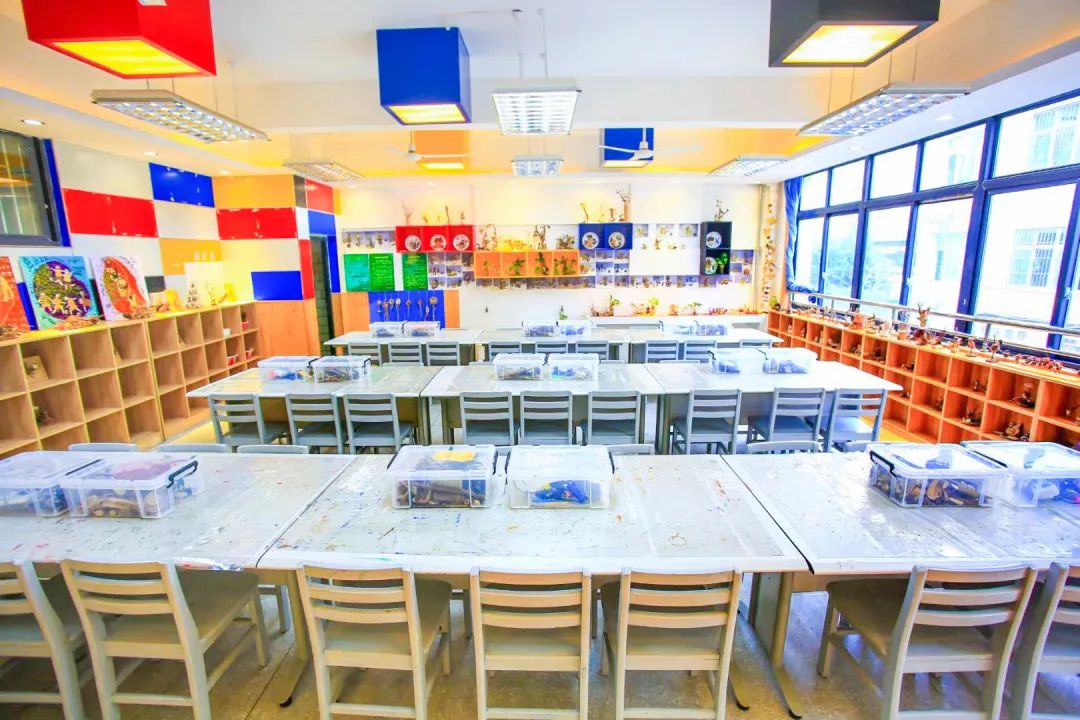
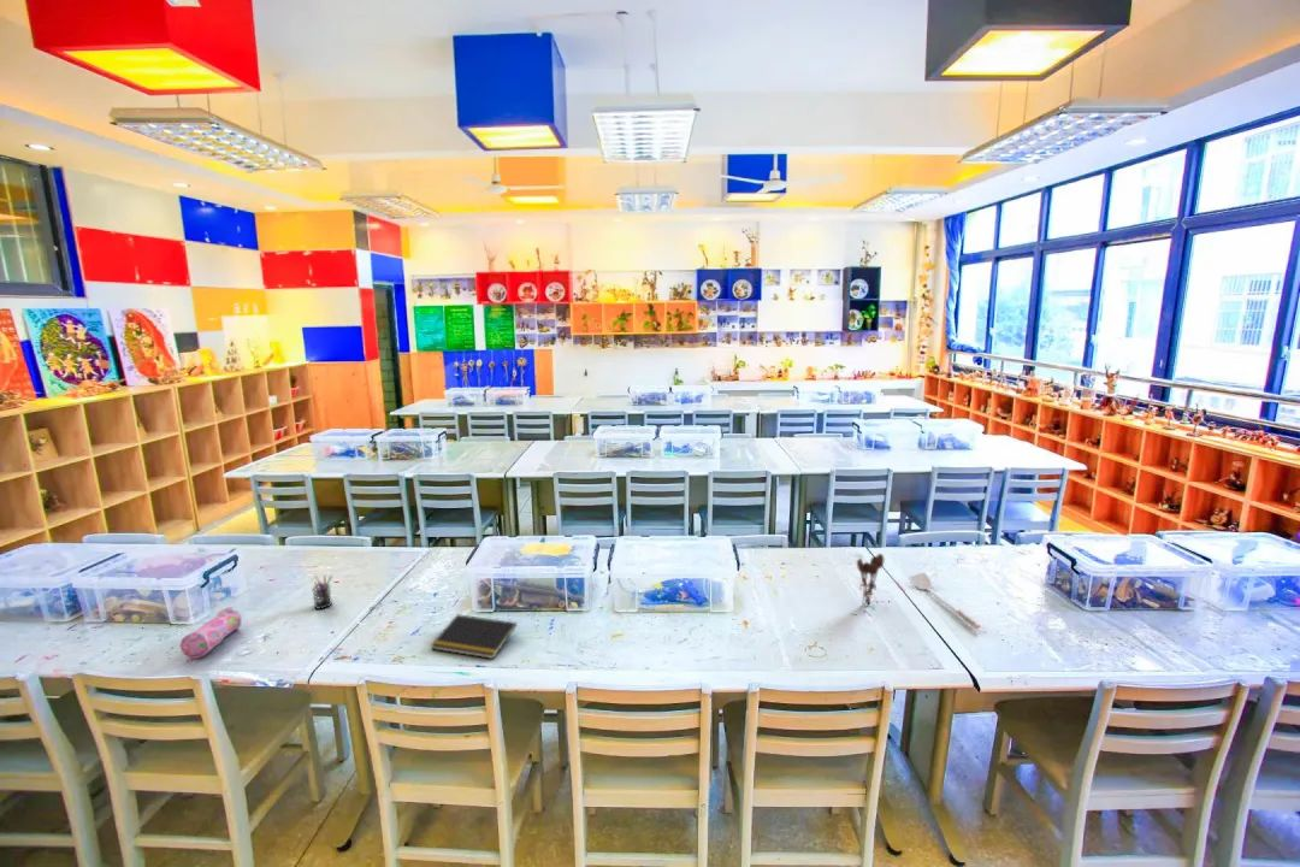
+ pen holder [311,573,333,611]
+ notepad [430,613,518,660]
+ pencil case [179,606,242,660]
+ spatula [908,571,981,630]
+ utensil holder [856,553,885,607]
